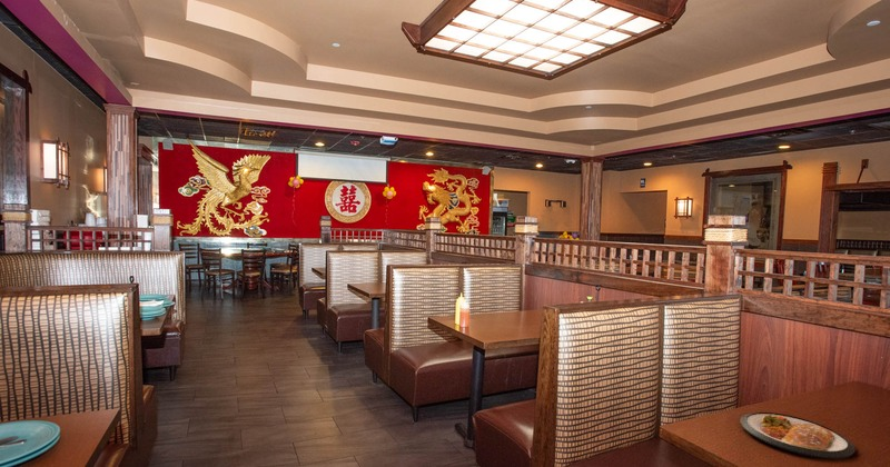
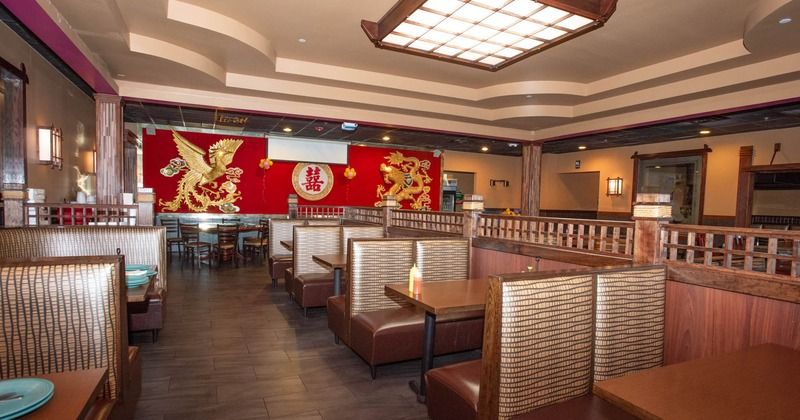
- dish [739,411,857,460]
